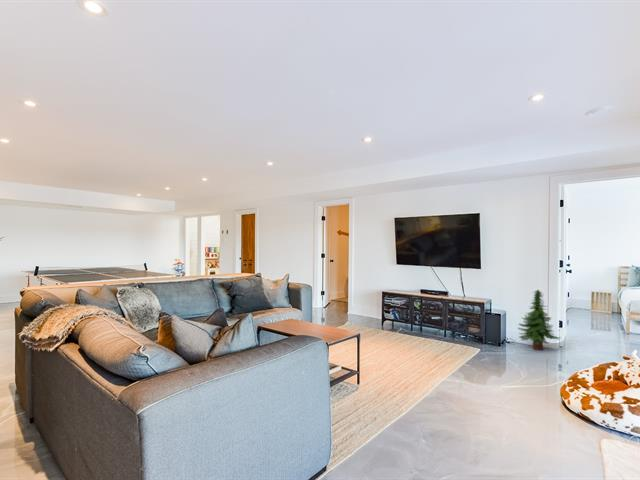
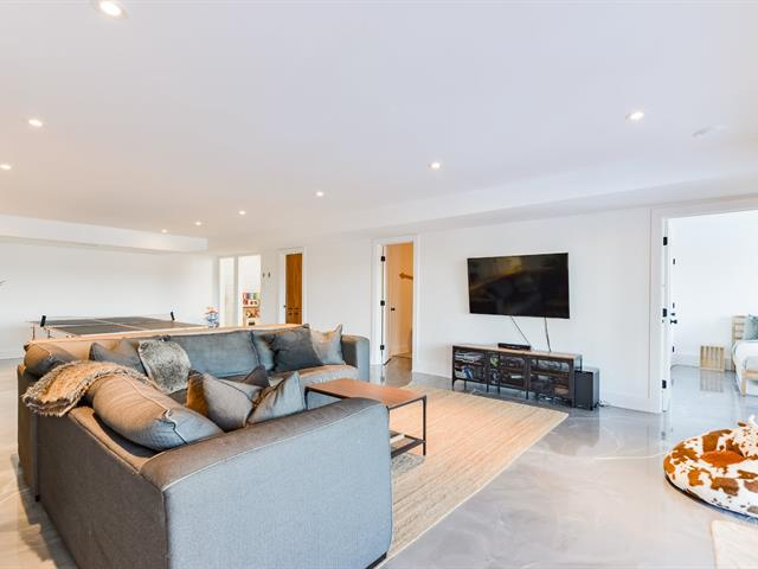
- tree [517,289,563,351]
